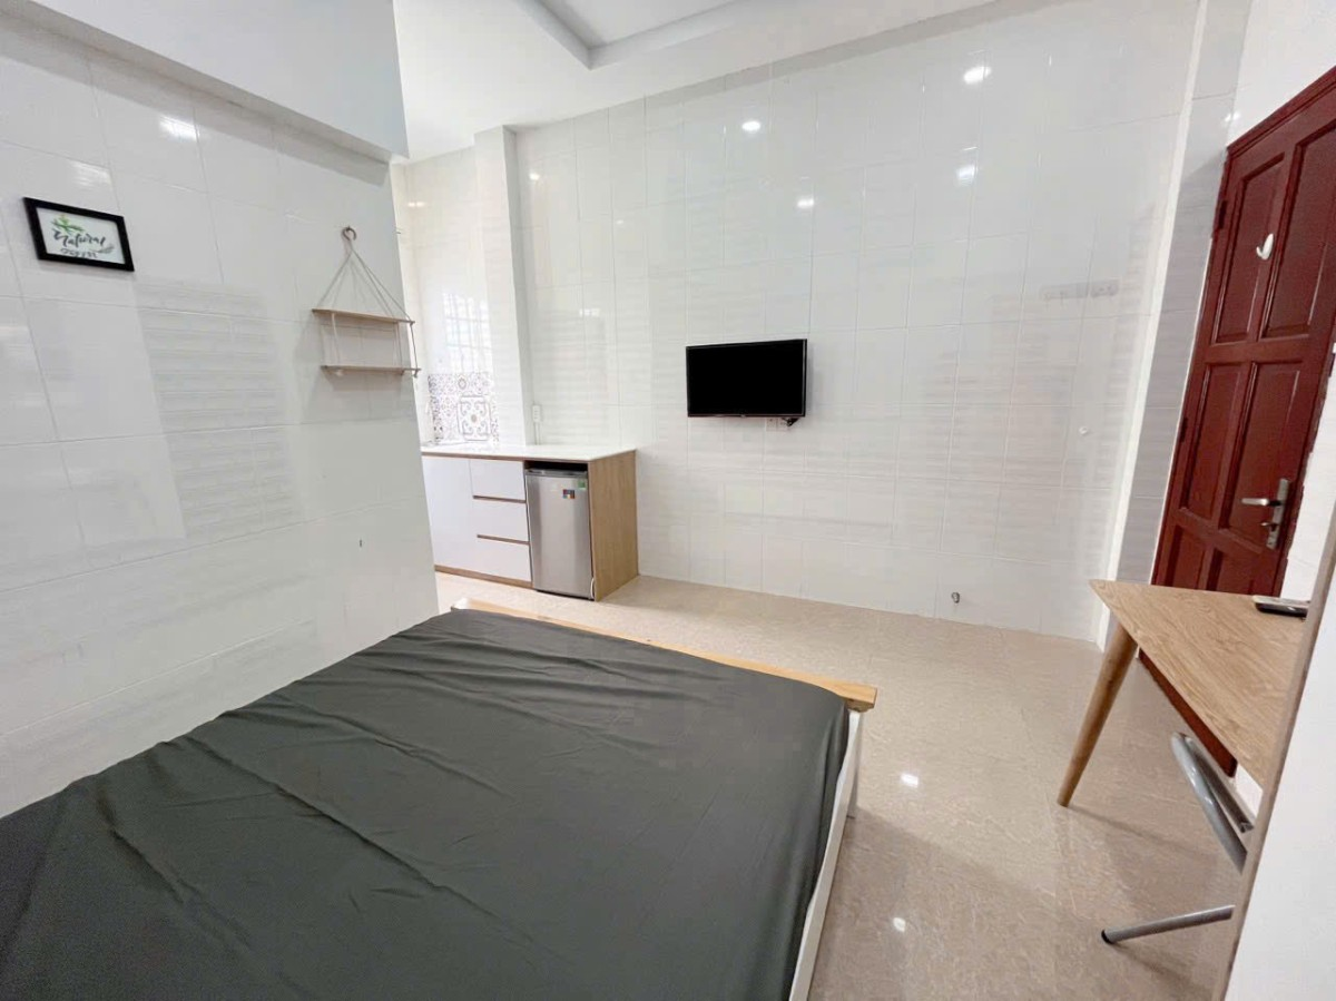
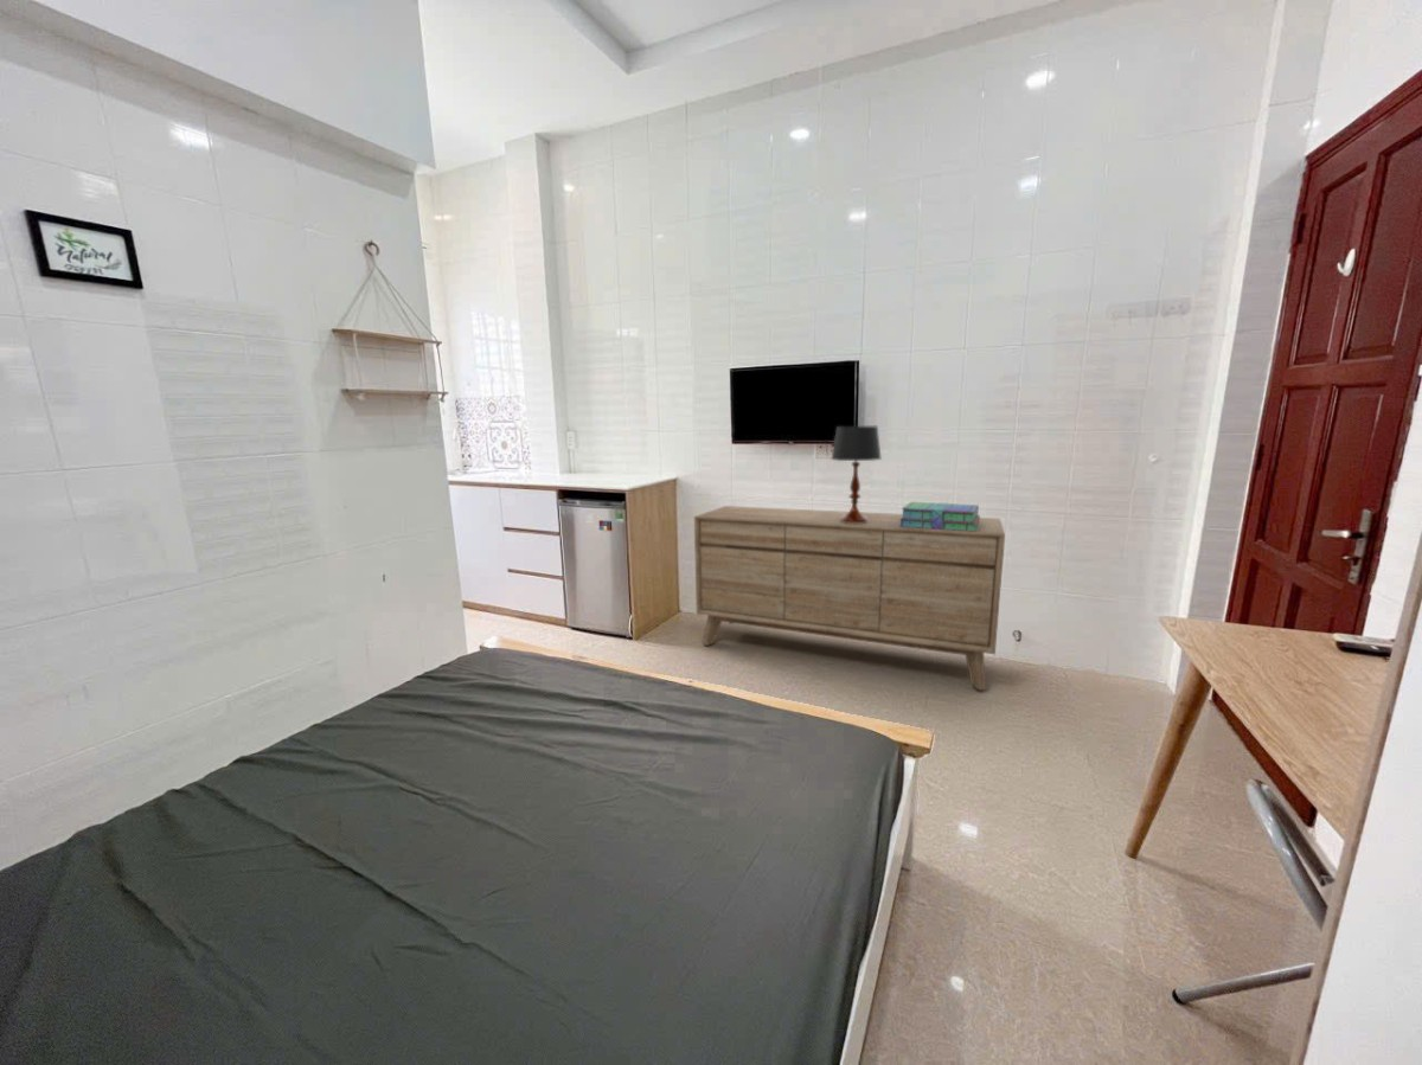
+ stack of books [898,501,981,532]
+ table lamp [830,425,883,524]
+ sideboard [693,505,1006,691]
